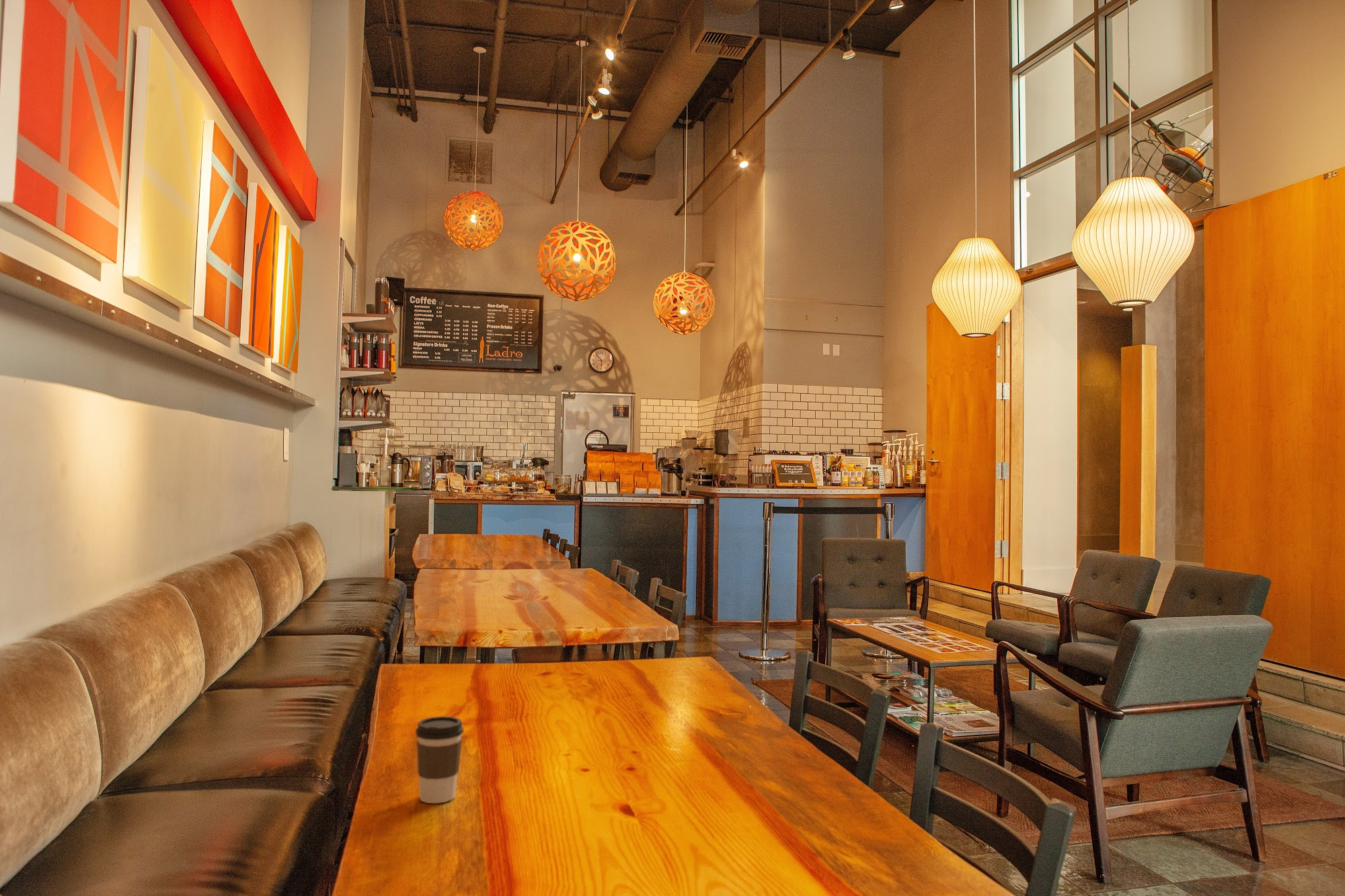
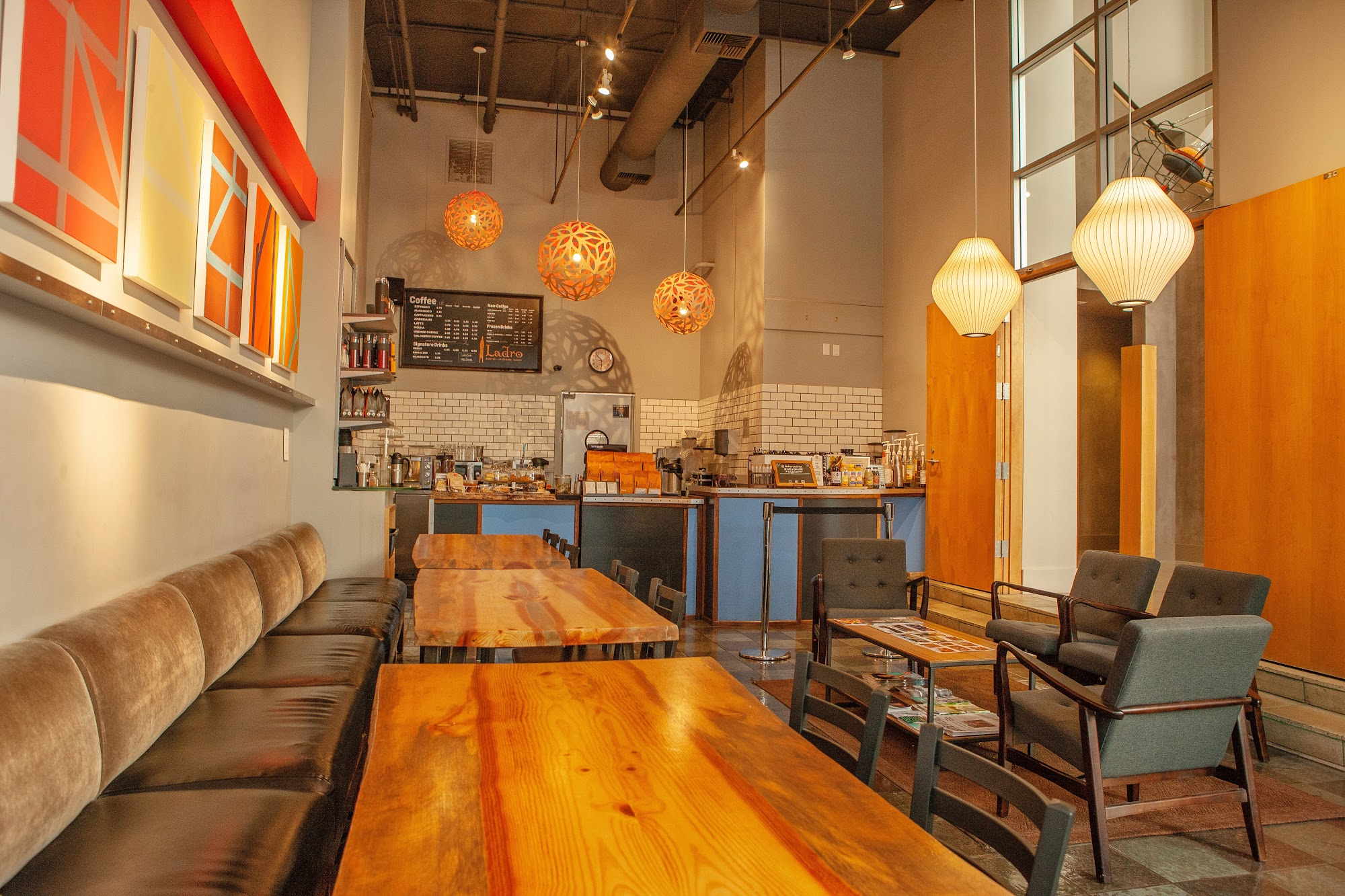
- coffee cup [415,716,464,804]
